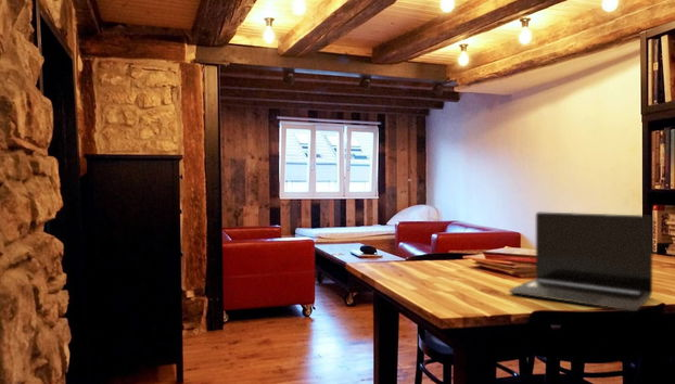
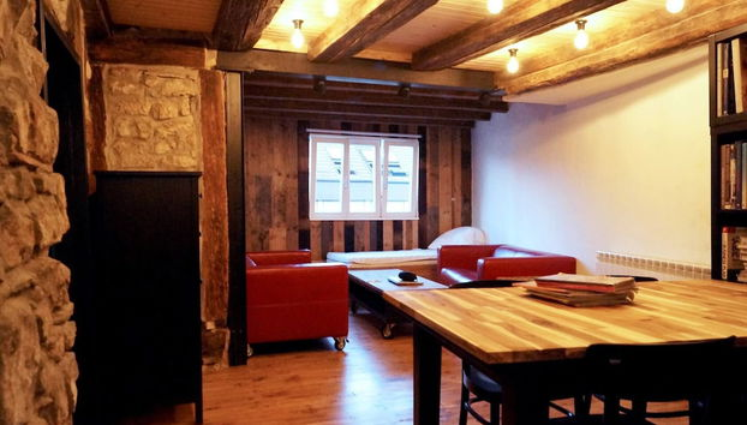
- laptop [508,212,653,312]
